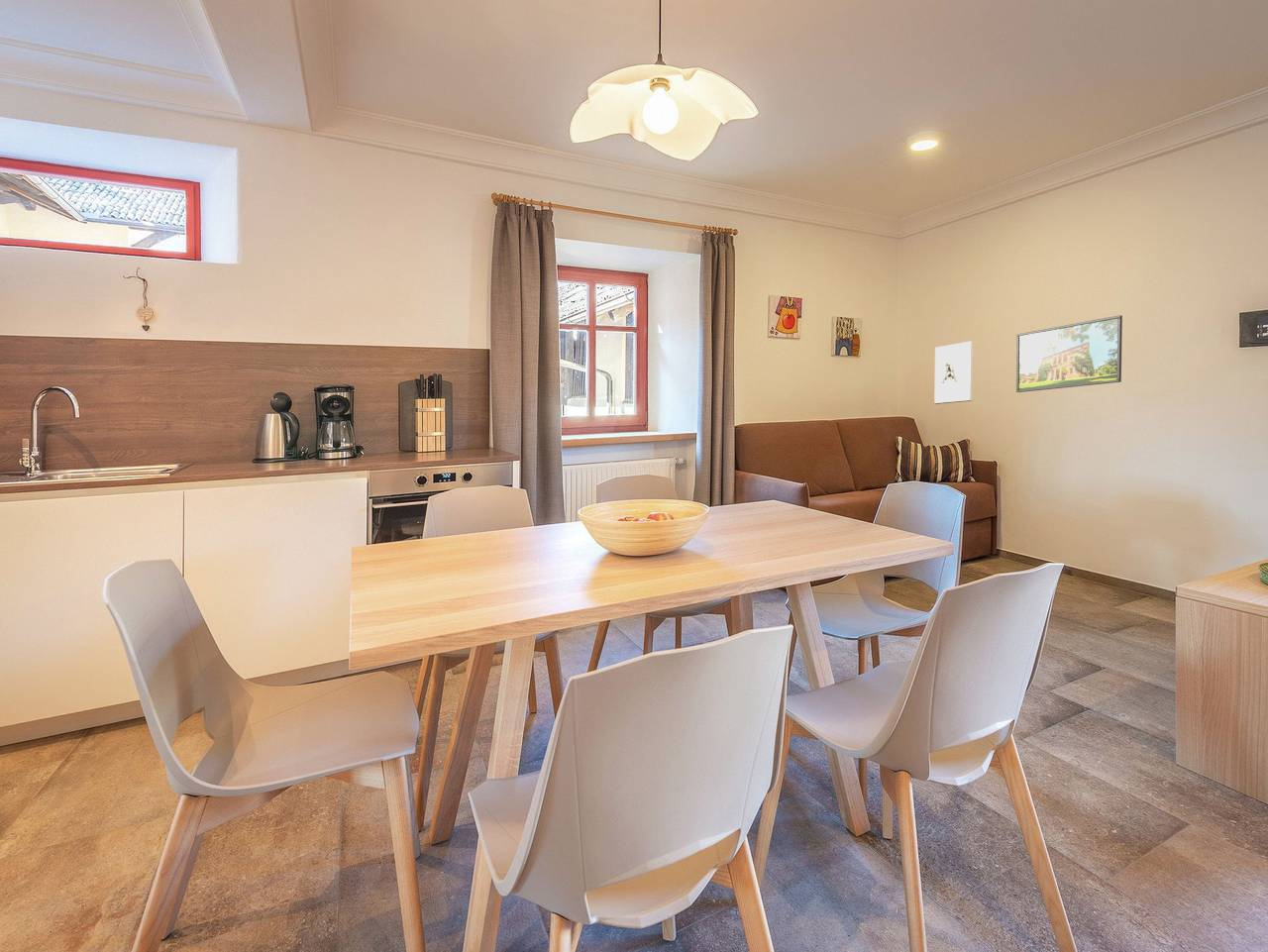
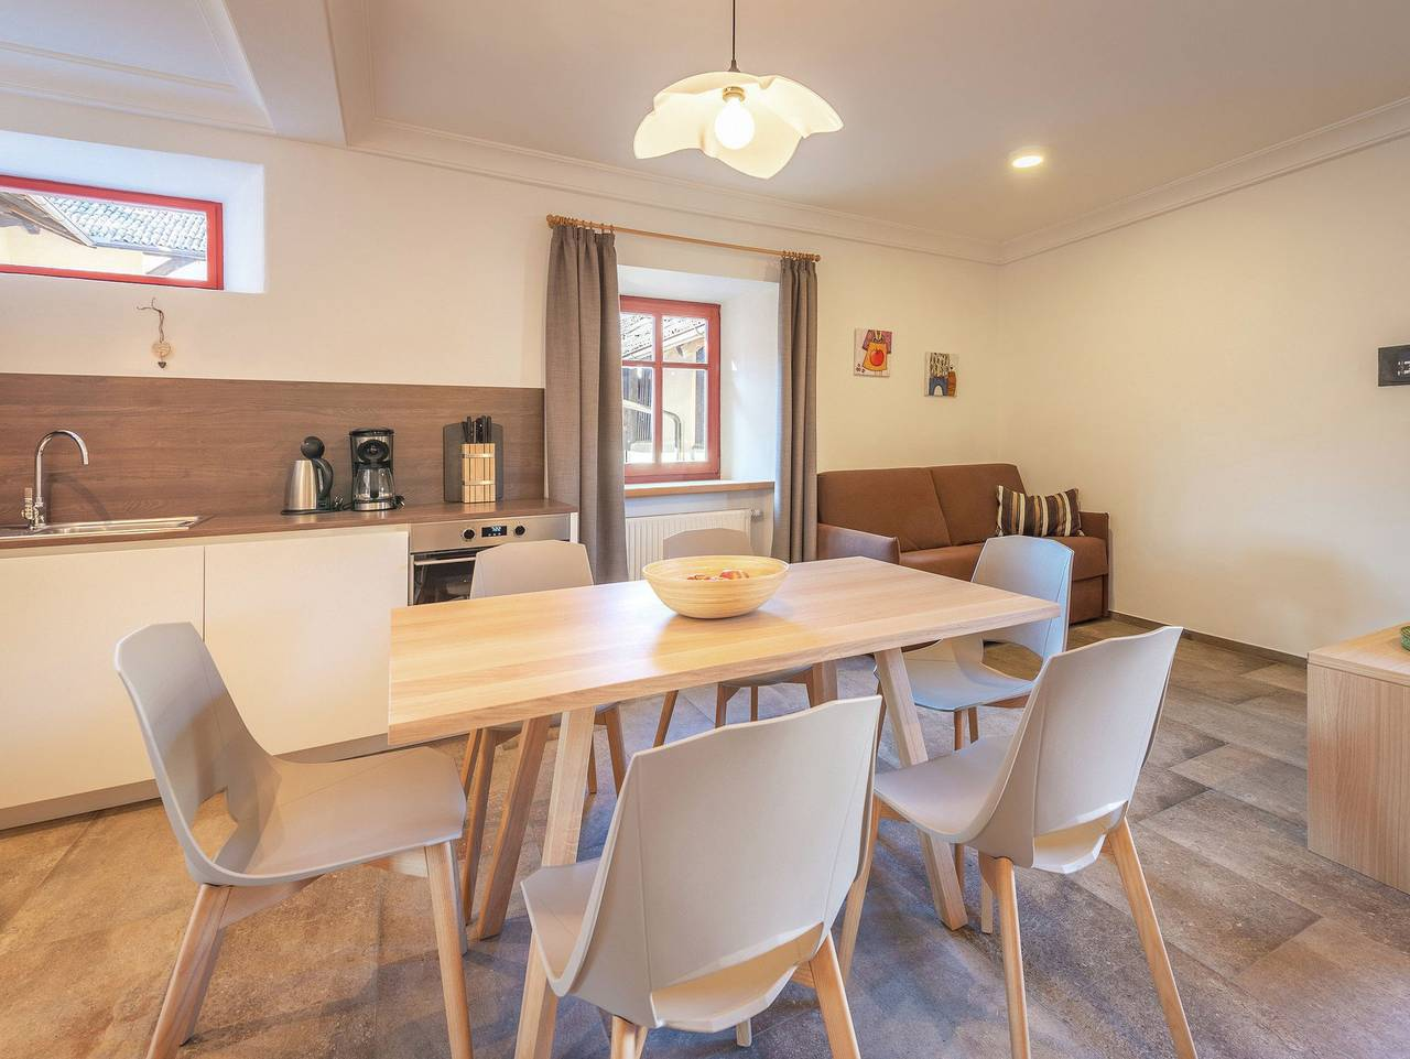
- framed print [1015,314,1123,393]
- wall sculpture [933,340,975,405]
